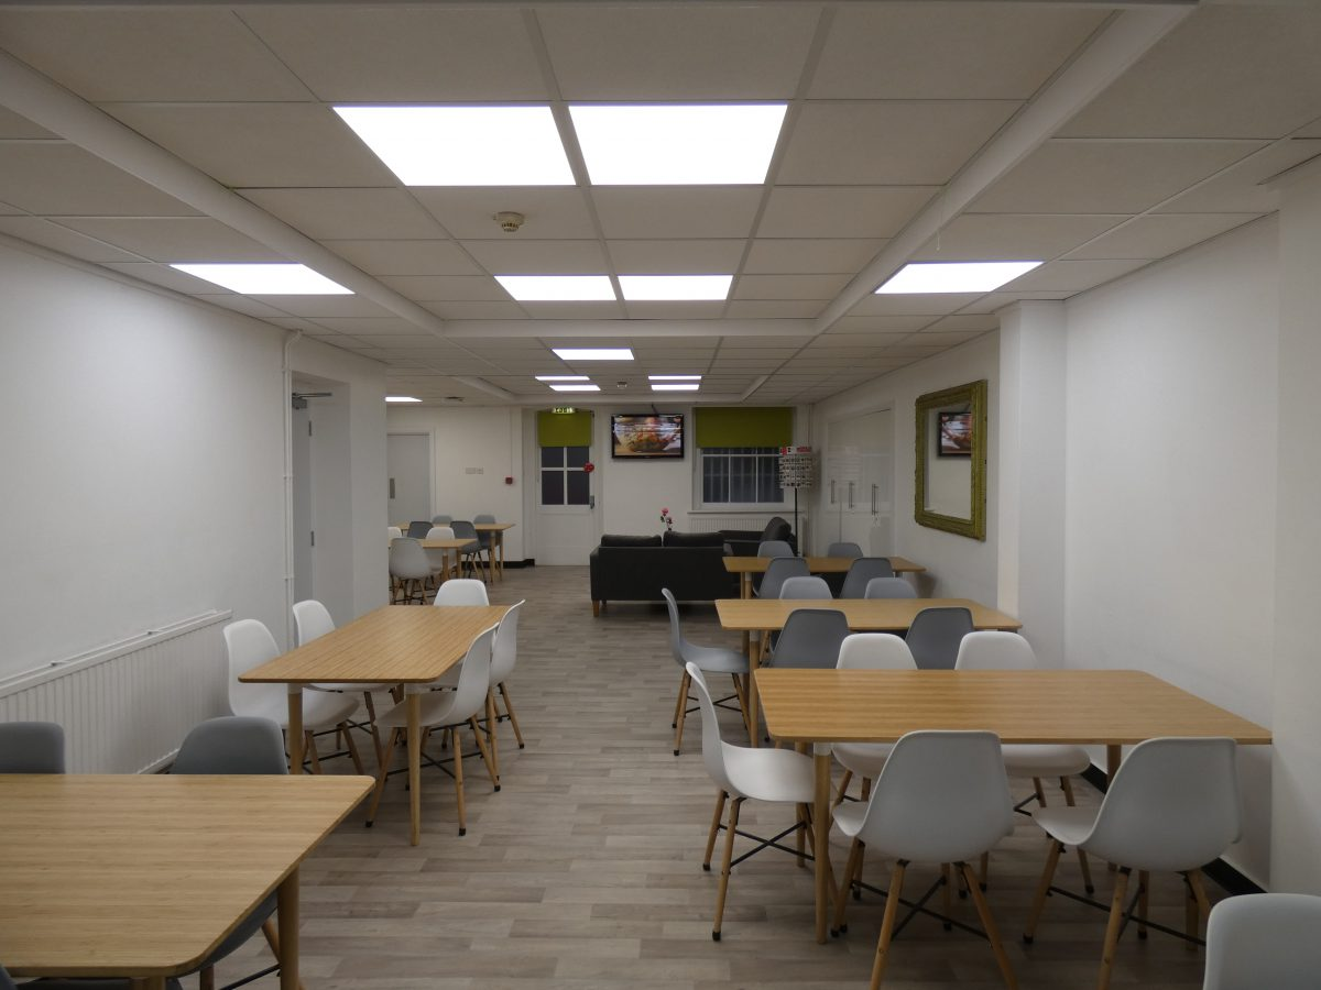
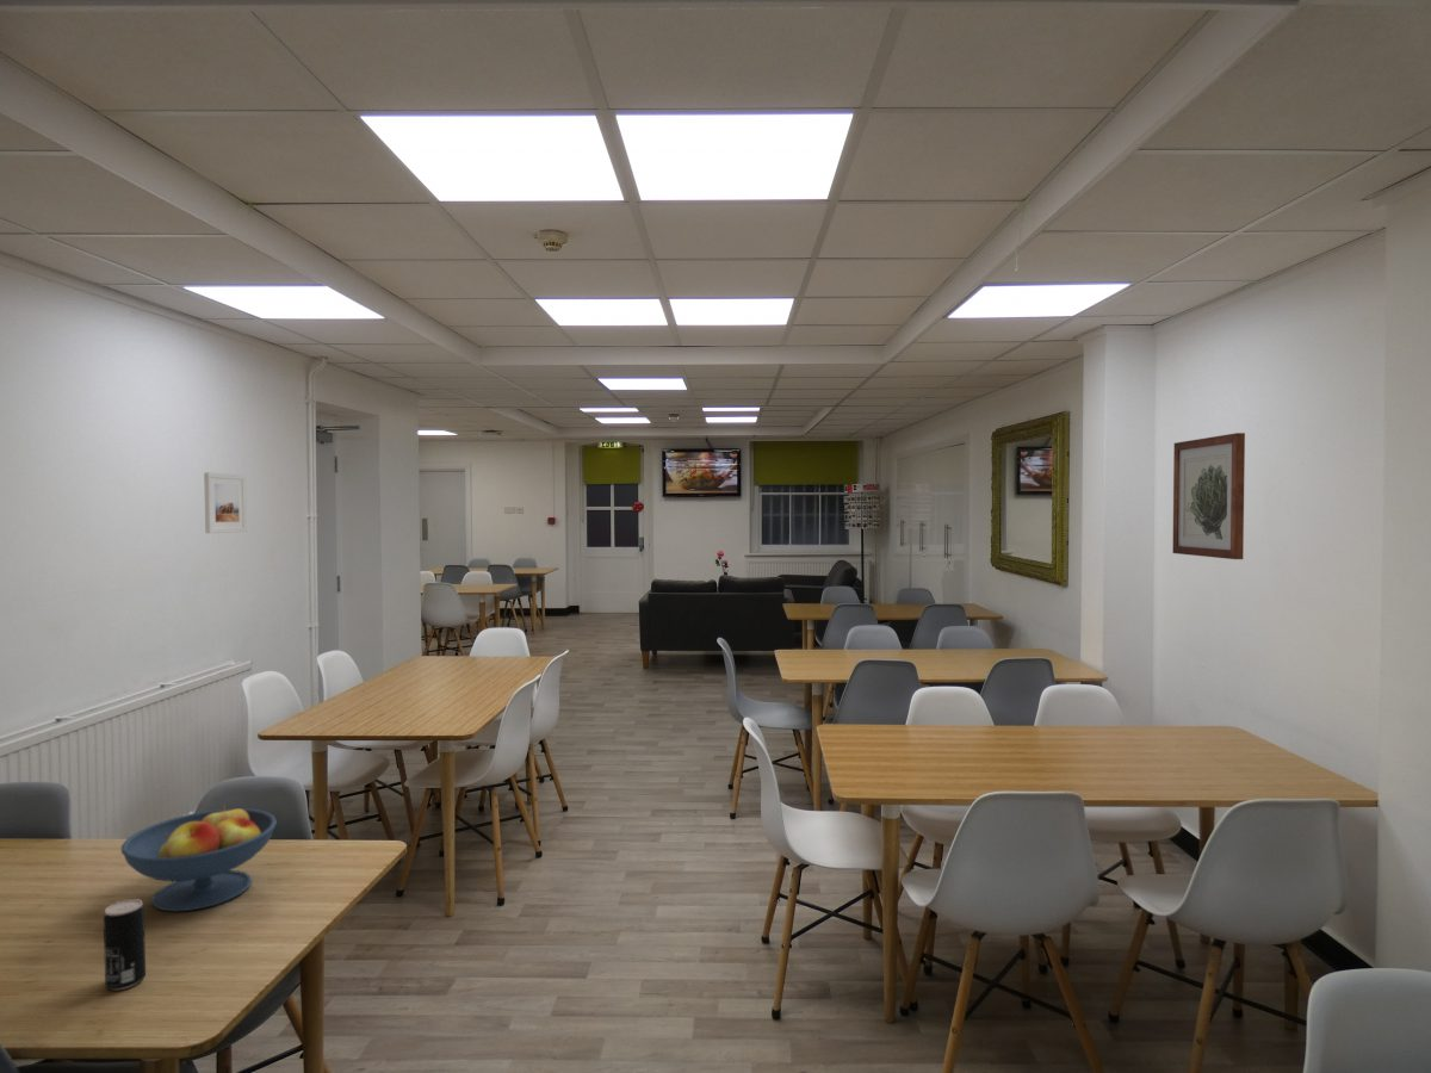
+ fruit bowl [120,804,278,913]
+ beverage can [103,898,147,991]
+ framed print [203,471,248,534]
+ wall art [1171,432,1246,560]
